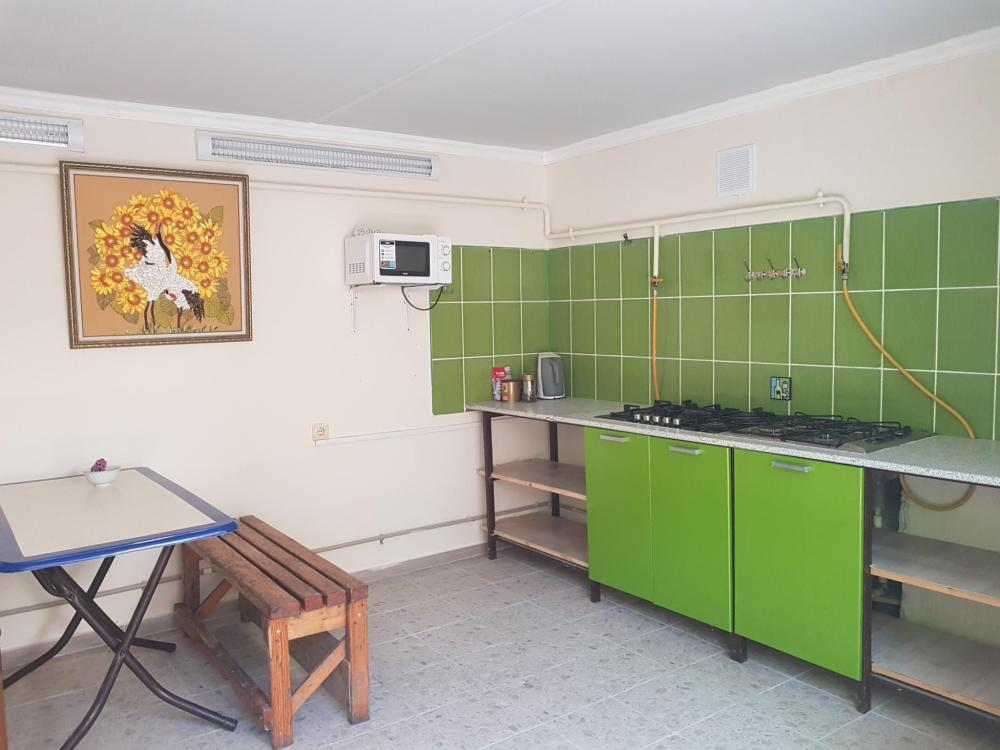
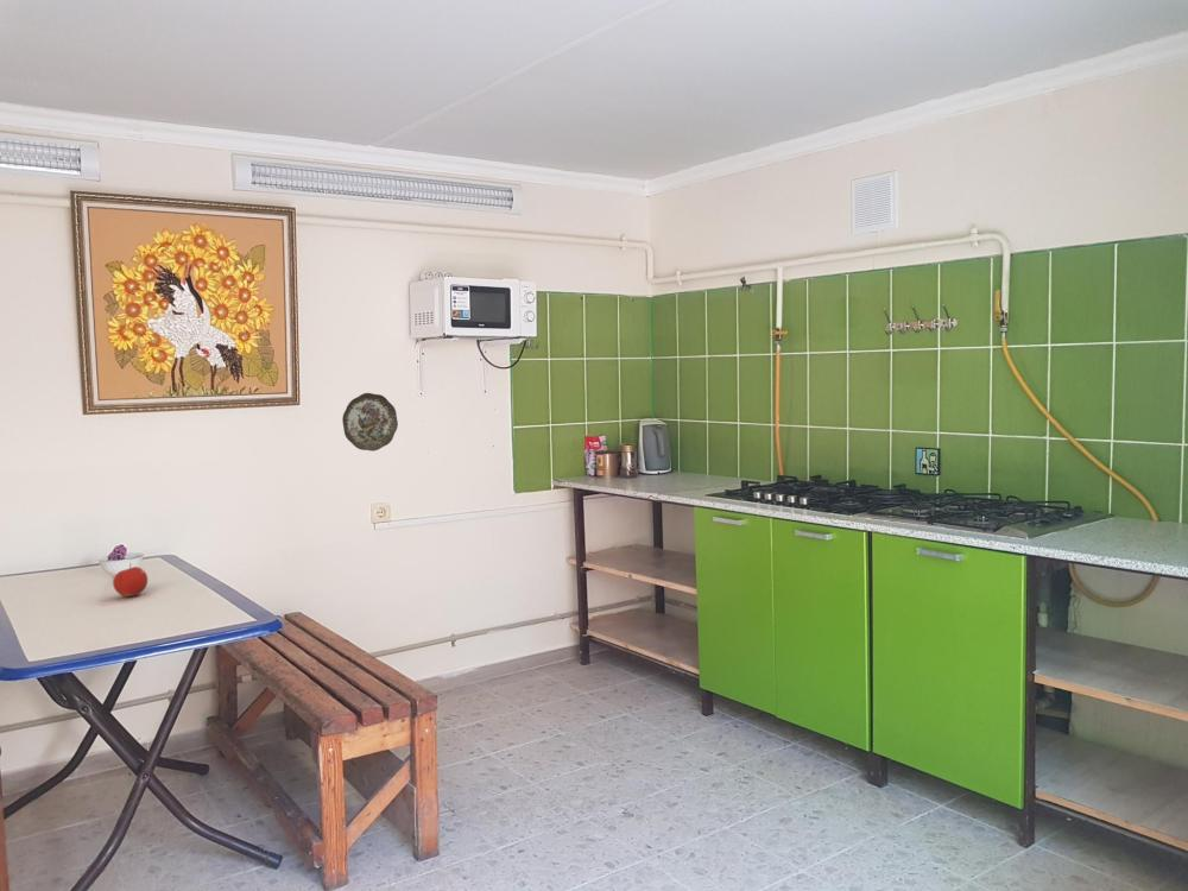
+ fruit [112,562,148,598]
+ decorative plate [341,392,399,453]
